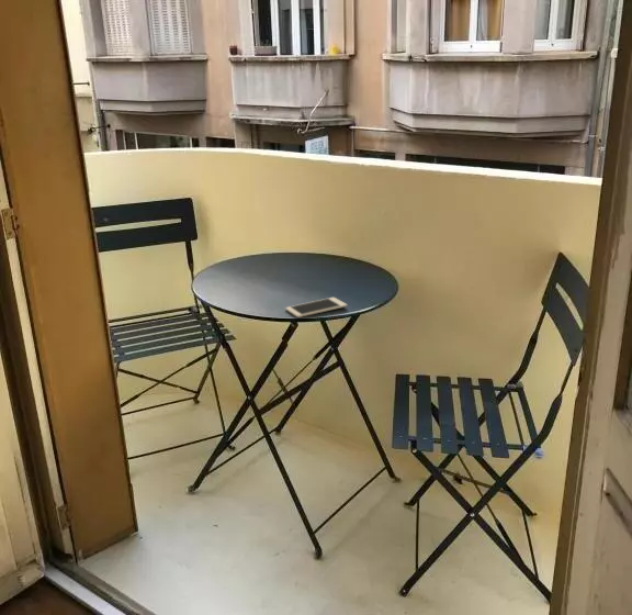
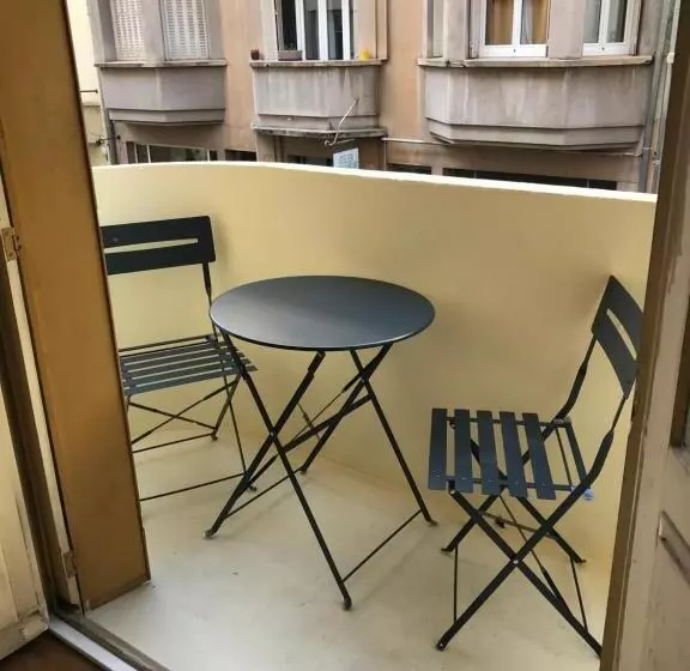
- cell phone [284,297,348,318]
